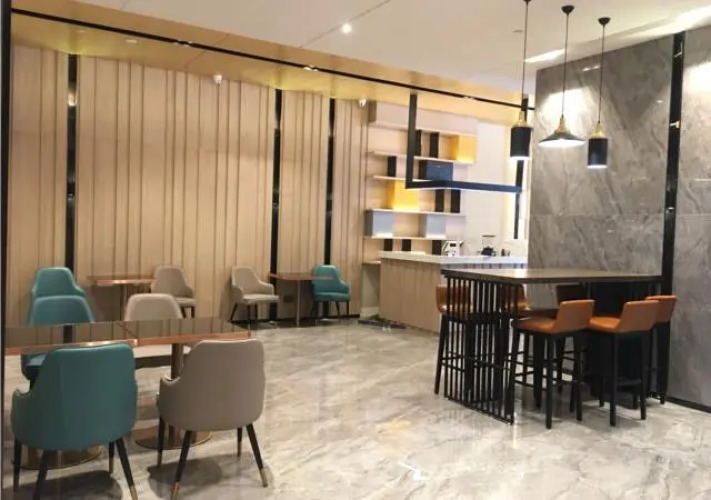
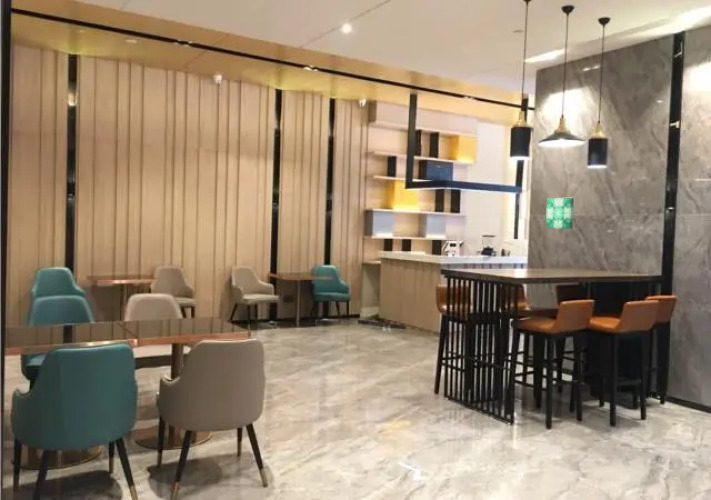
+ wall art [545,197,575,230]
